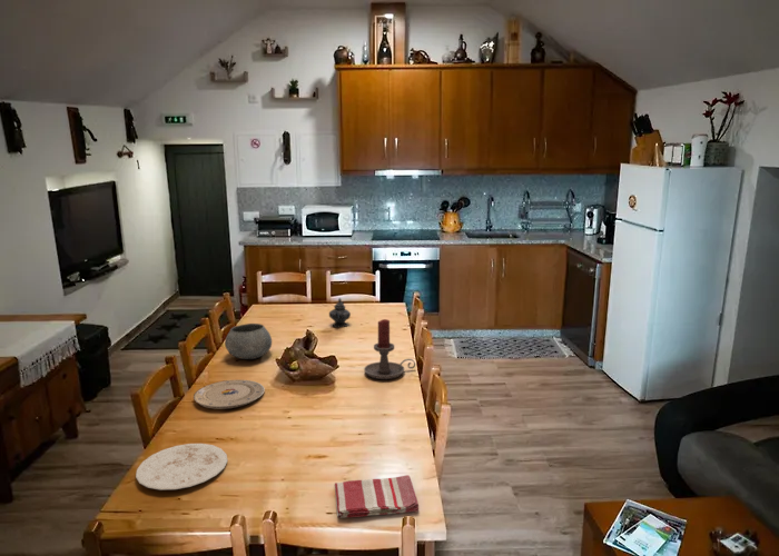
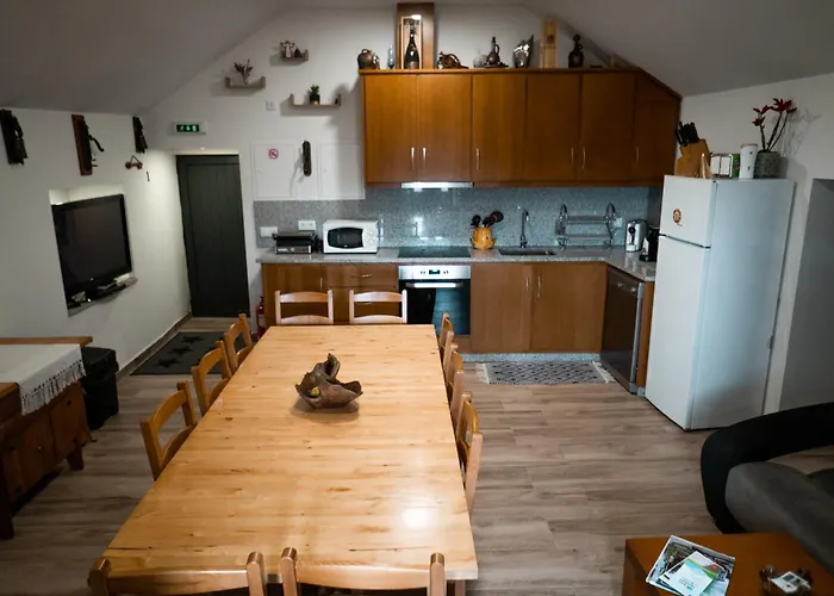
- teapot [328,297,352,328]
- candle holder [363,318,416,380]
- bowl [224,322,273,360]
- plate [193,379,266,410]
- dish towel [334,474,420,518]
- plate [135,443,228,490]
